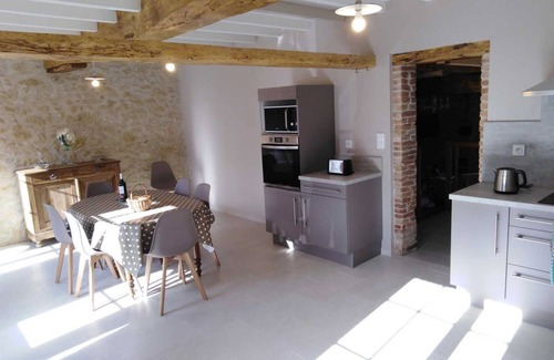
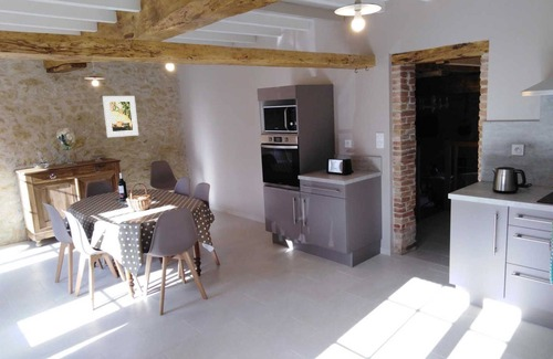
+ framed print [102,95,139,138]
